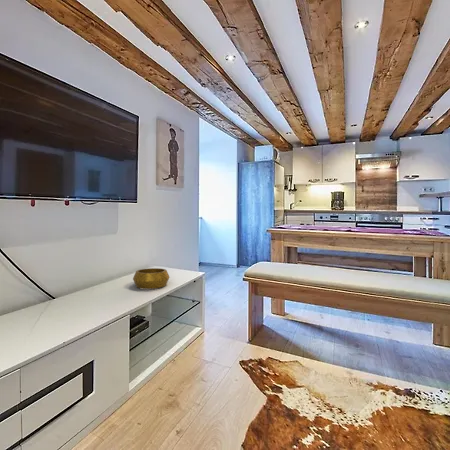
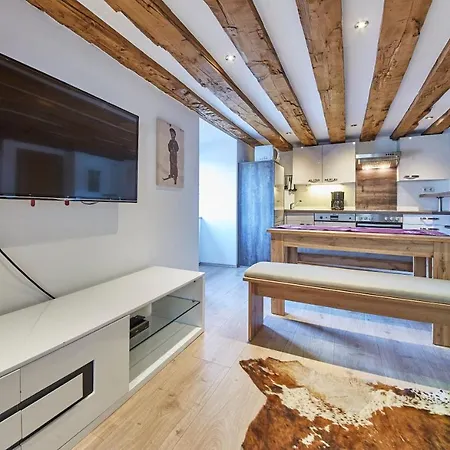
- decorative bowl [132,267,170,290]
